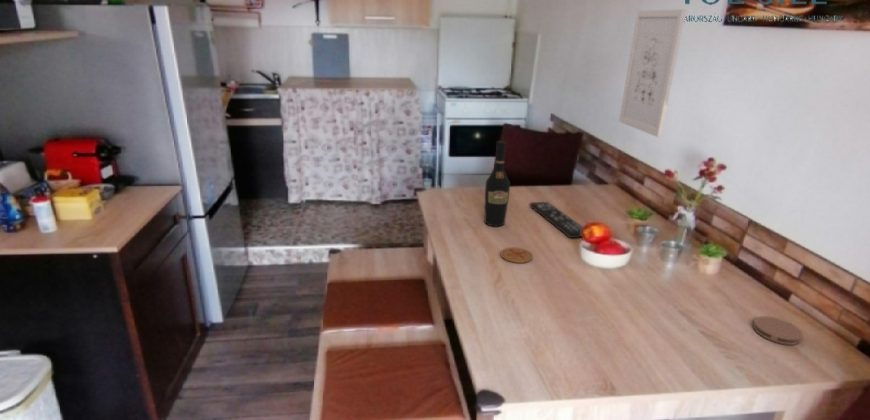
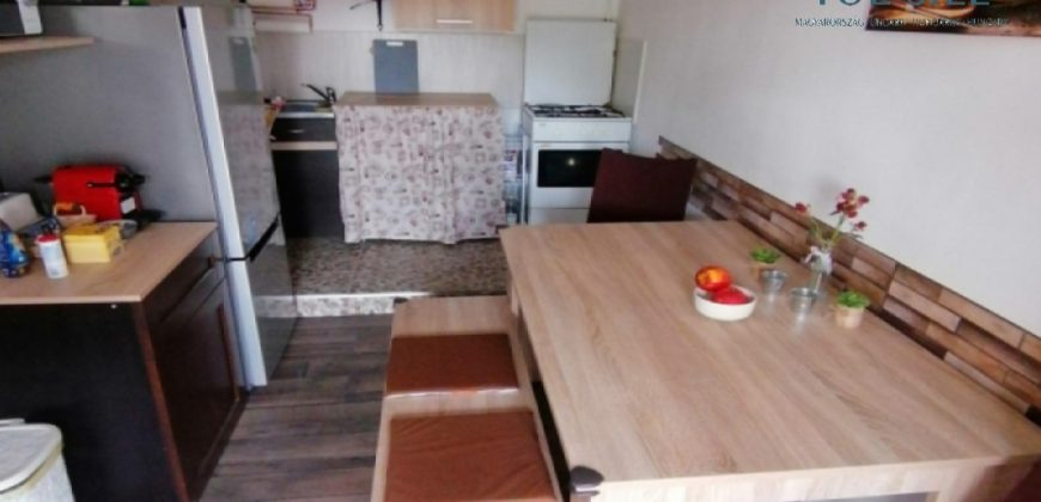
- coaster [752,315,804,346]
- remote control [529,201,585,239]
- coaster [500,246,534,264]
- wall art [618,8,687,138]
- wine bottle [483,140,511,227]
